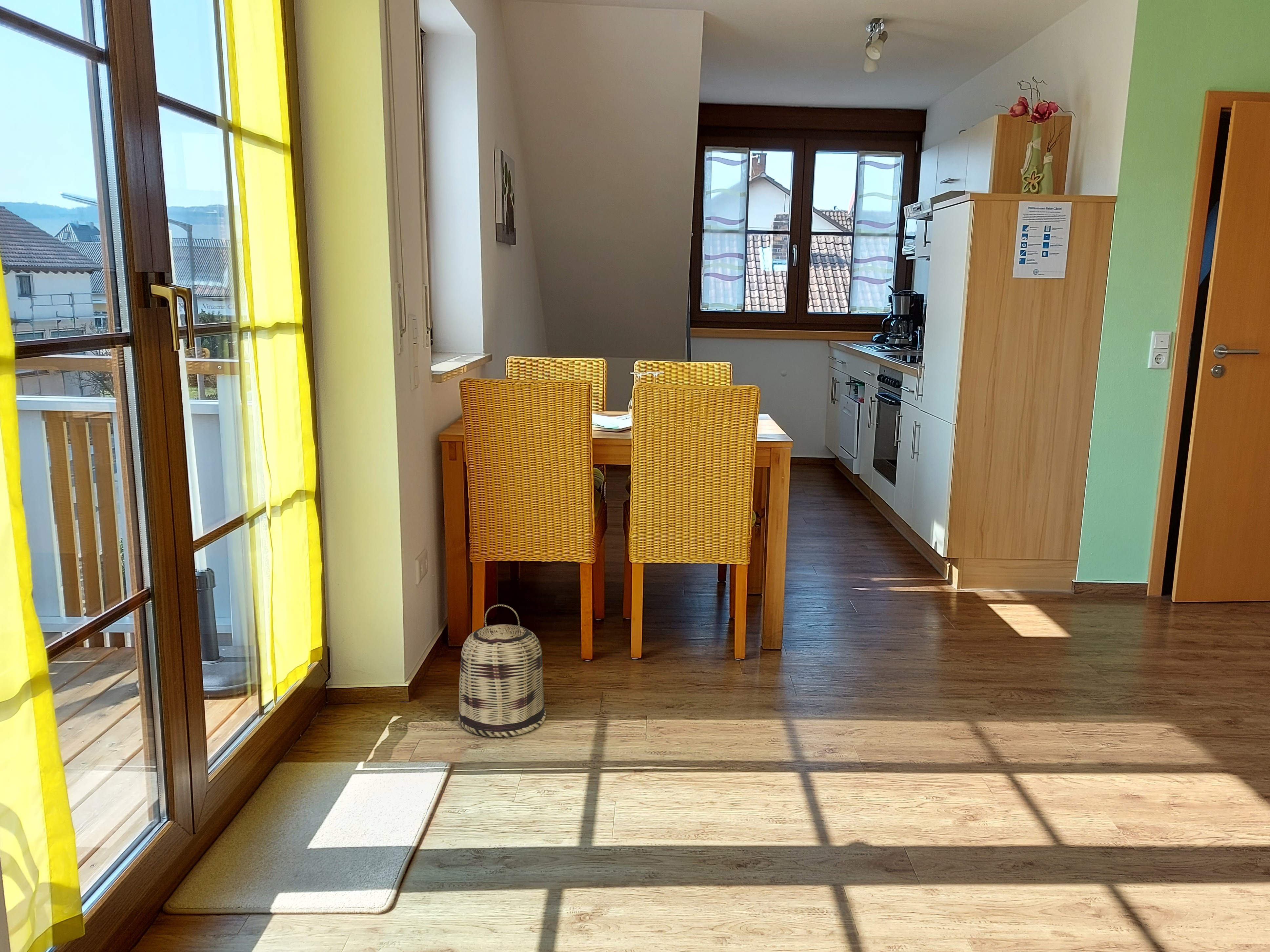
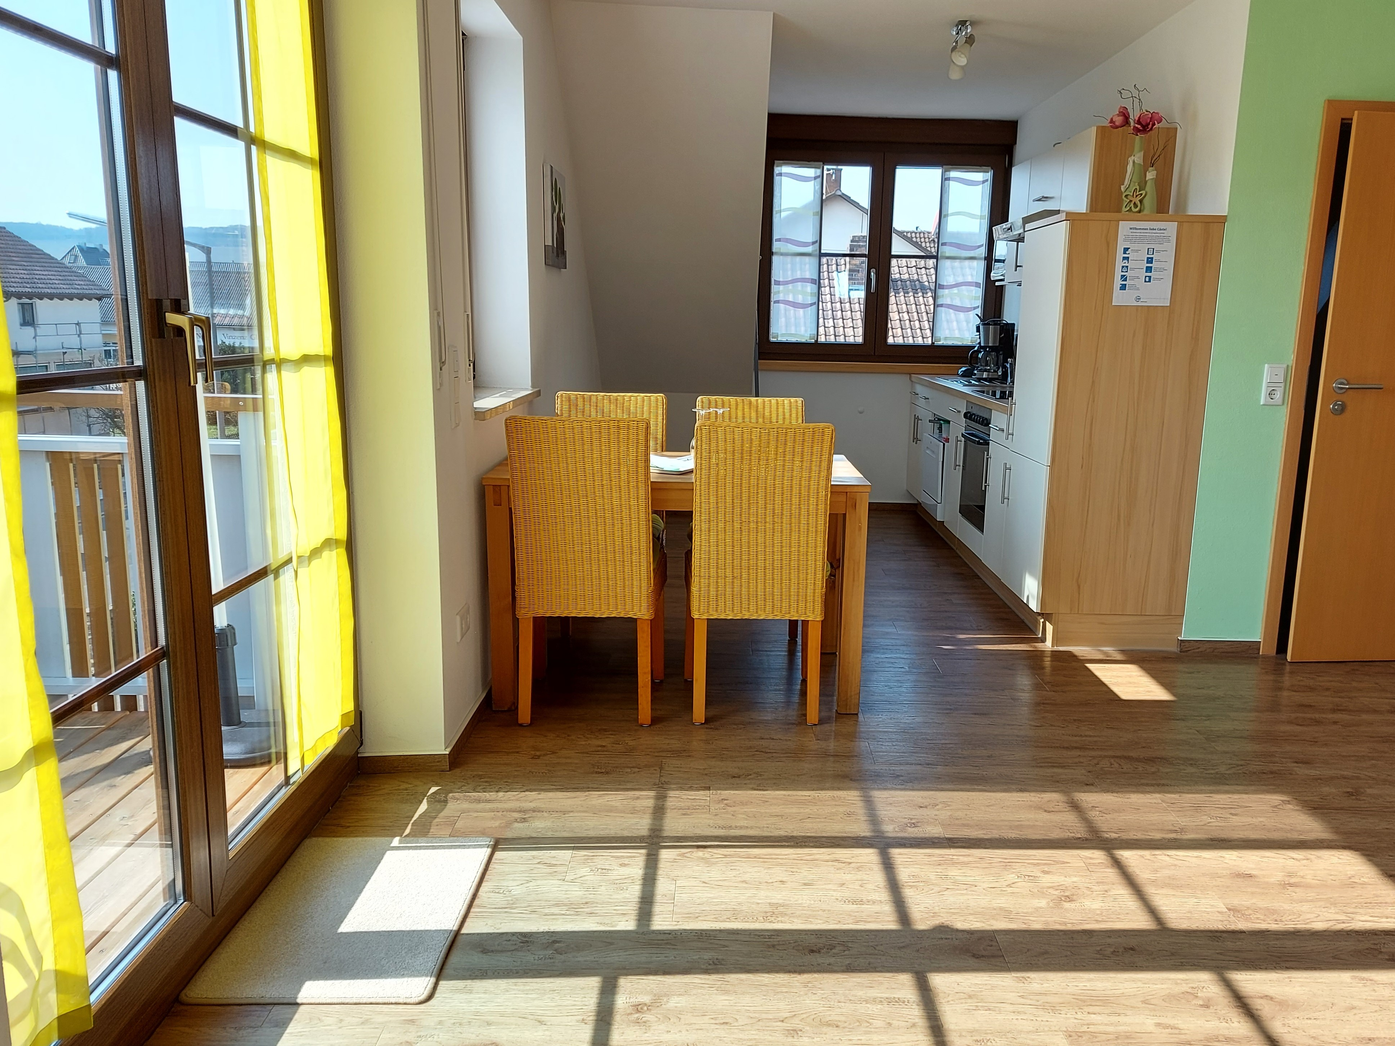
- basket [458,604,546,738]
